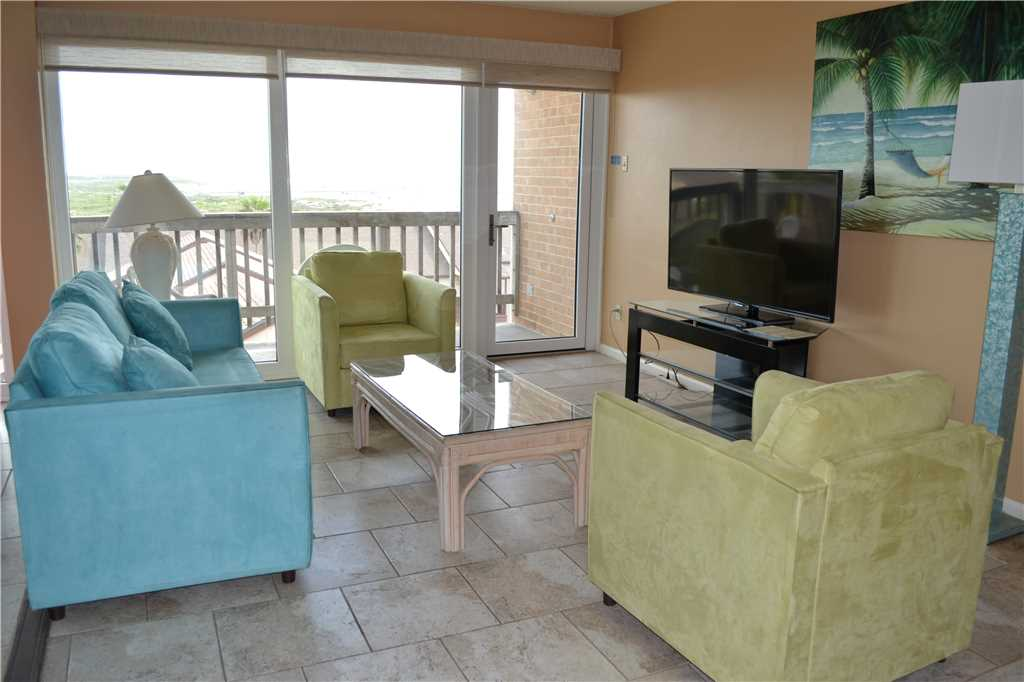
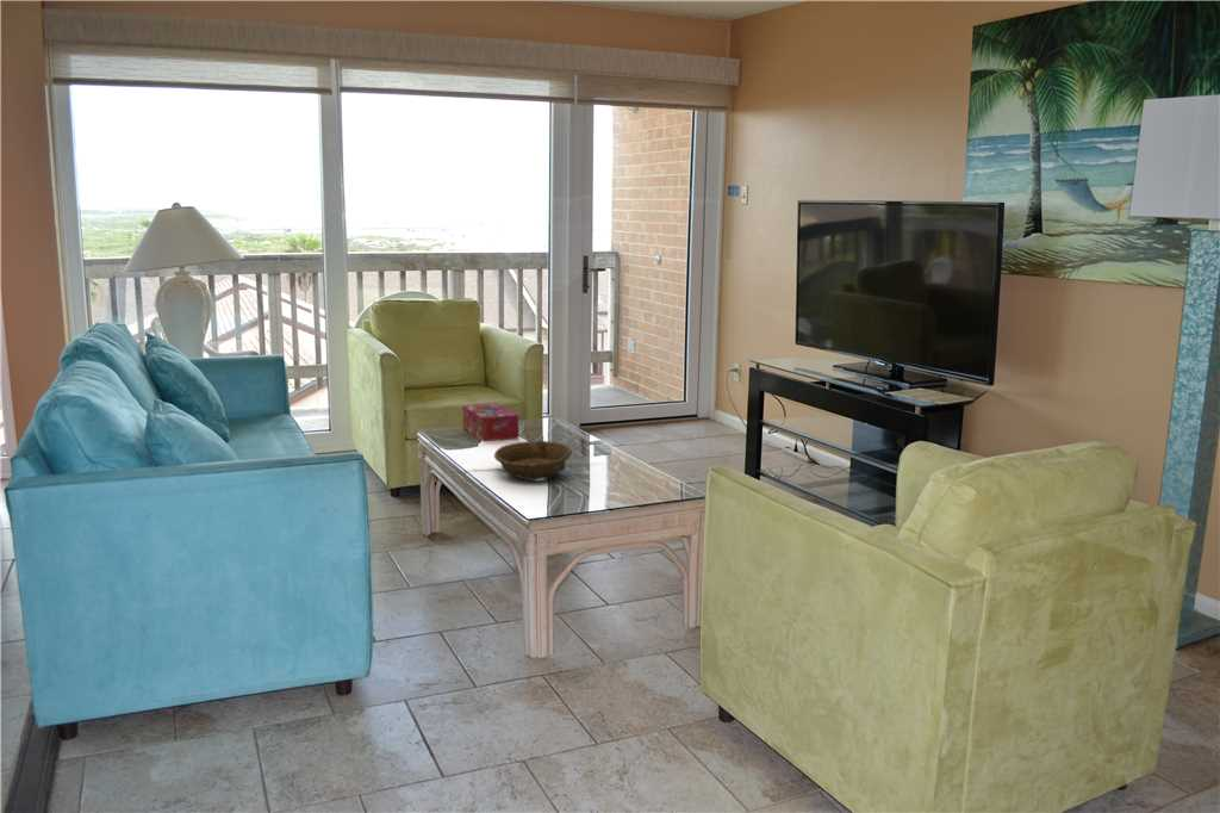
+ decorative bowl [493,440,573,482]
+ tissue box [461,402,519,442]
